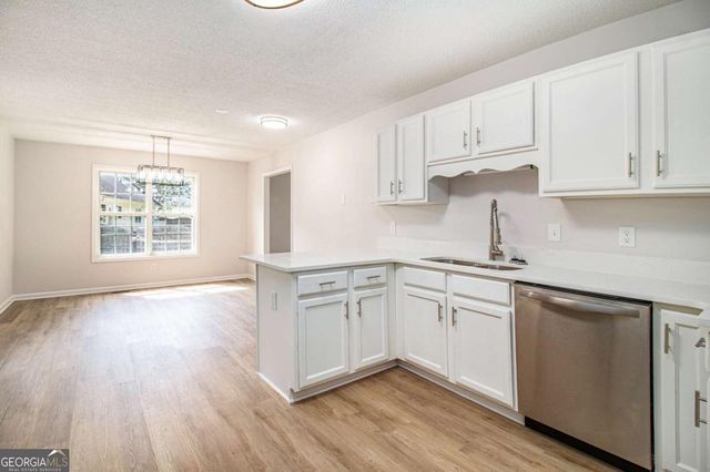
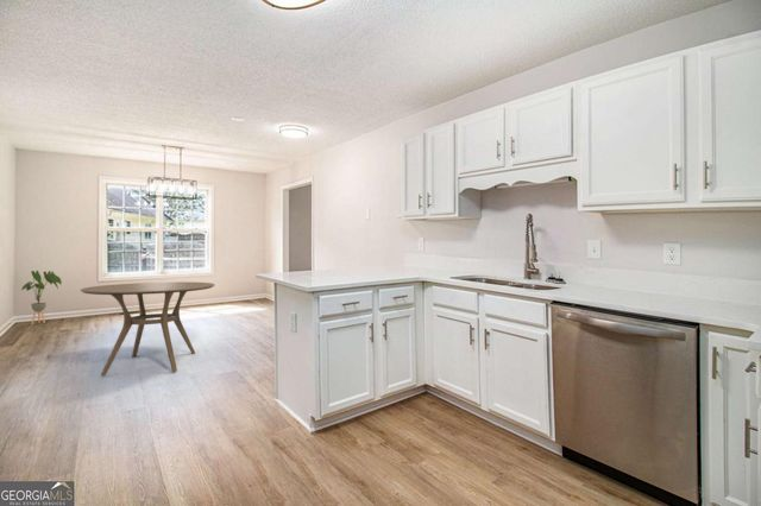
+ dining table [80,280,215,377]
+ house plant [20,270,63,325]
